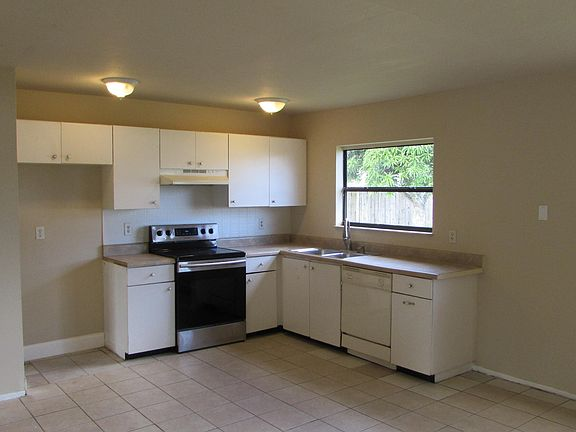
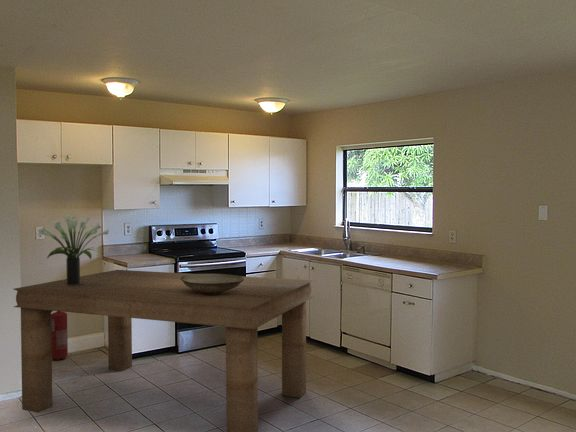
+ dining table [13,269,315,432]
+ potted plant [37,214,109,285]
+ decorative bowl [180,273,244,296]
+ fire extinguisher [51,311,69,361]
